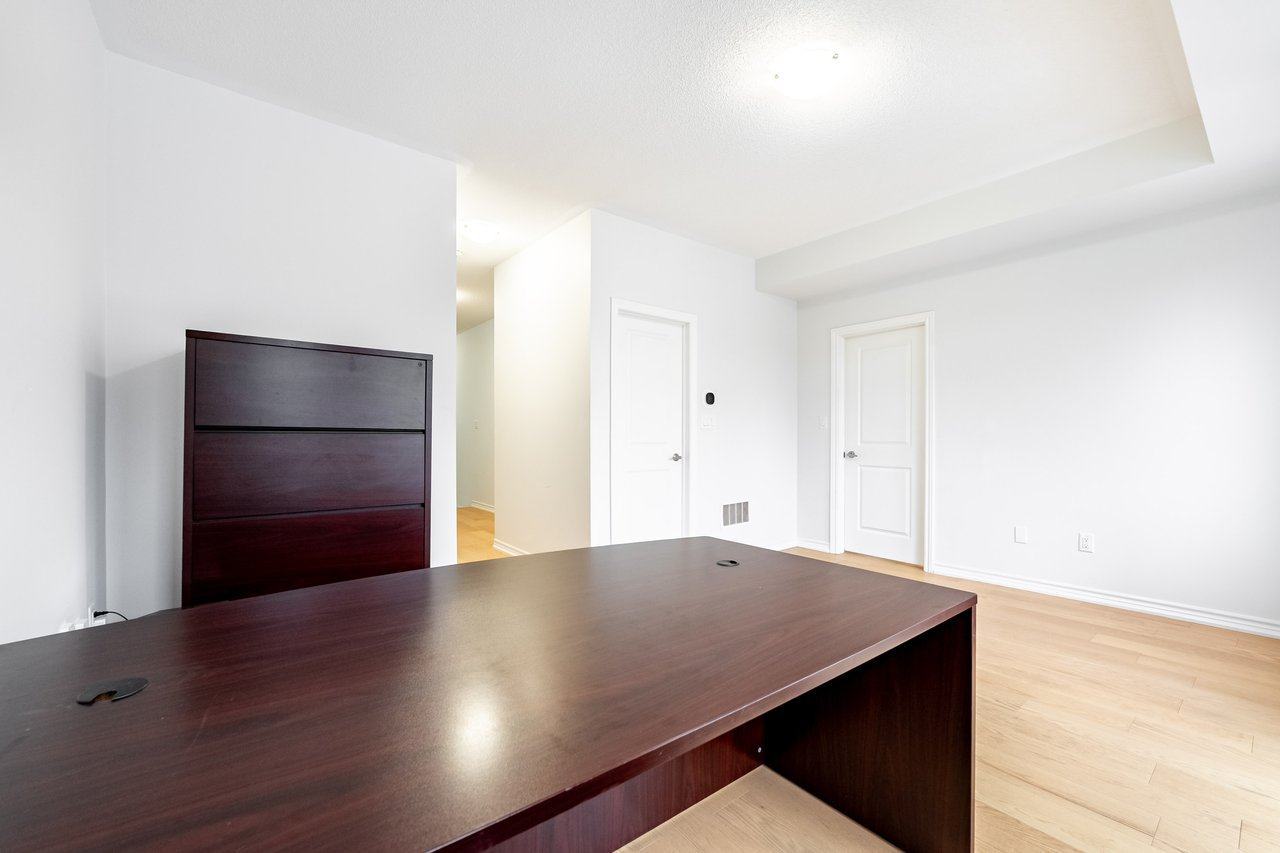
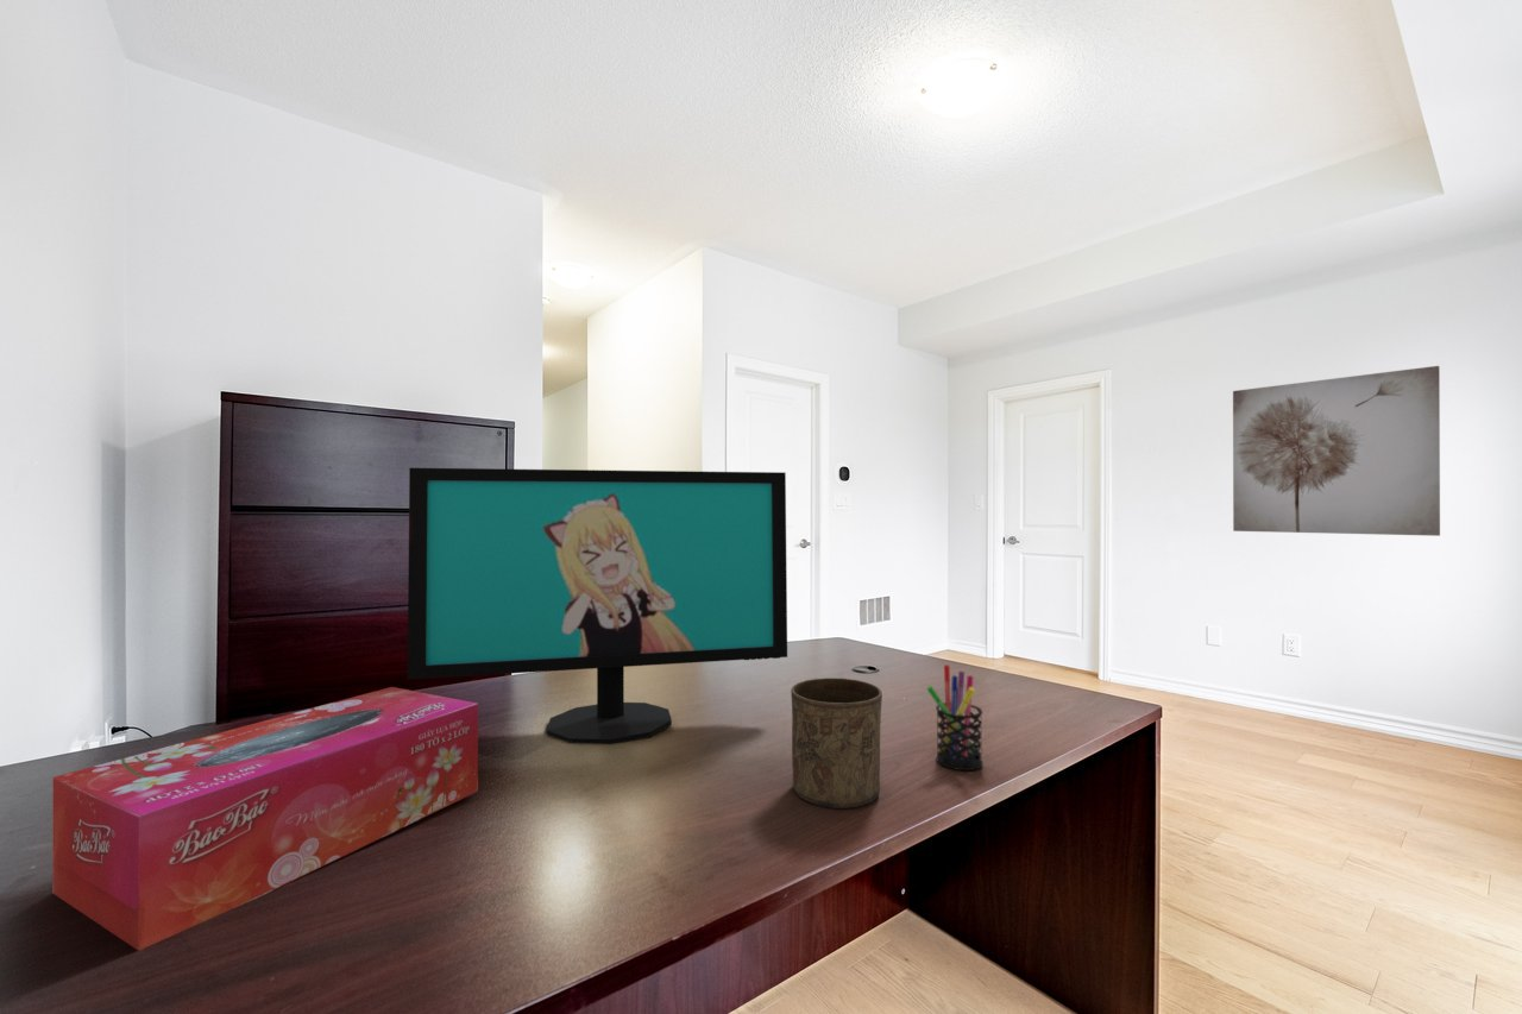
+ wall art [1232,365,1441,537]
+ tissue box [51,686,479,952]
+ pen holder [925,663,983,771]
+ computer monitor [407,467,788,745]
+ cup [790,678,883,810]
